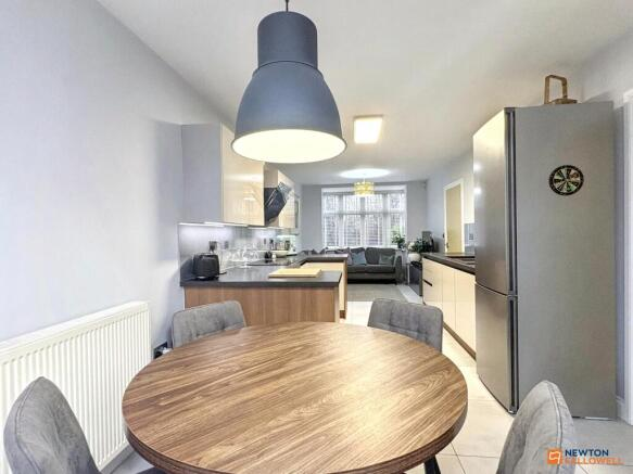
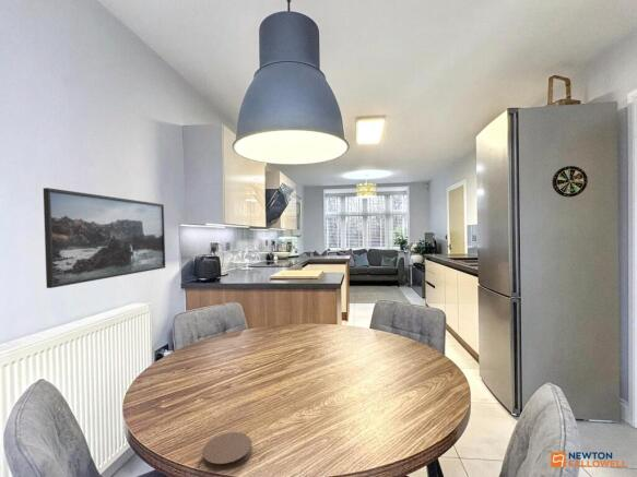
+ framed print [43,187,166,289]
+ coaster [201,431,253,472]
